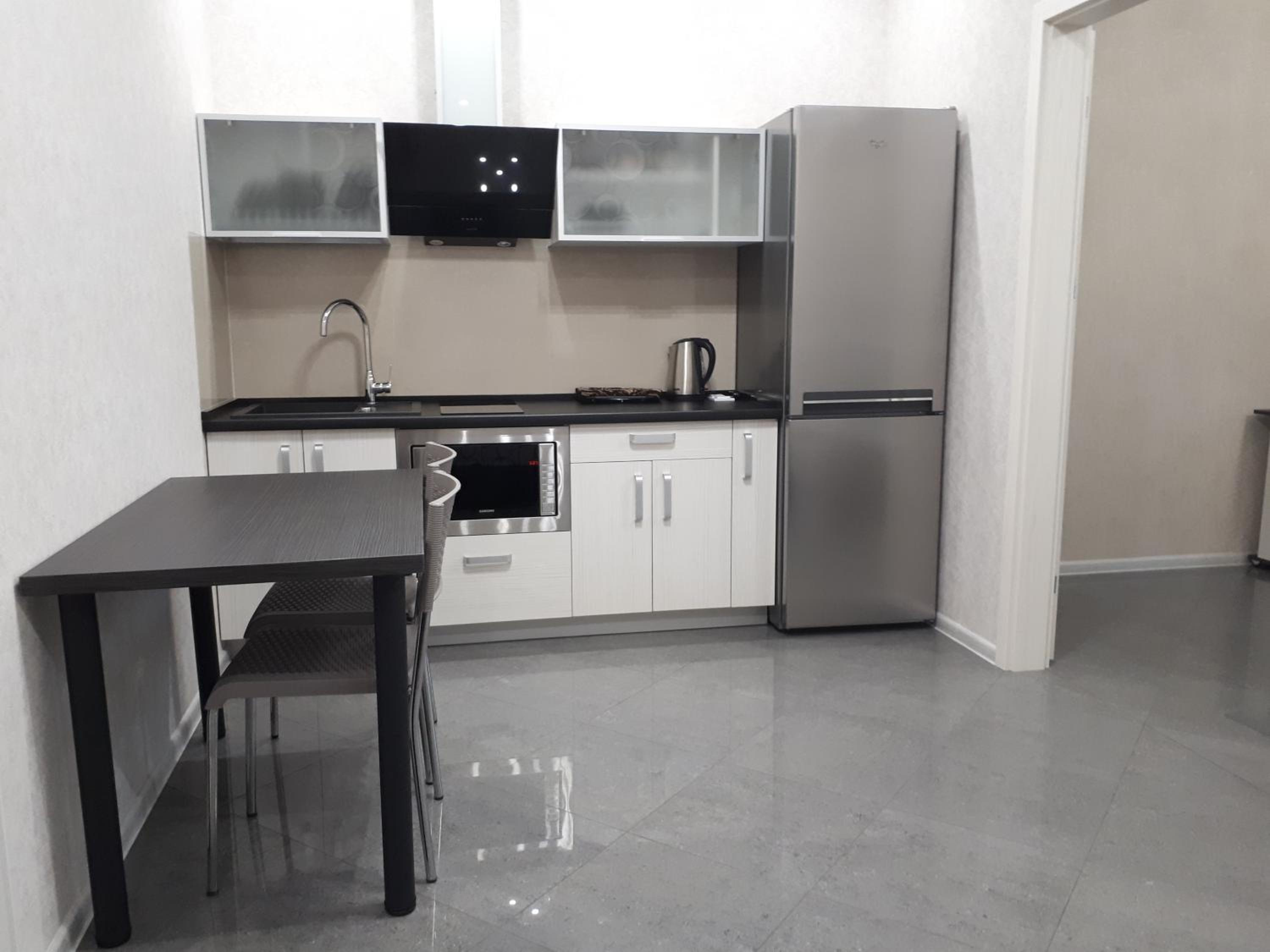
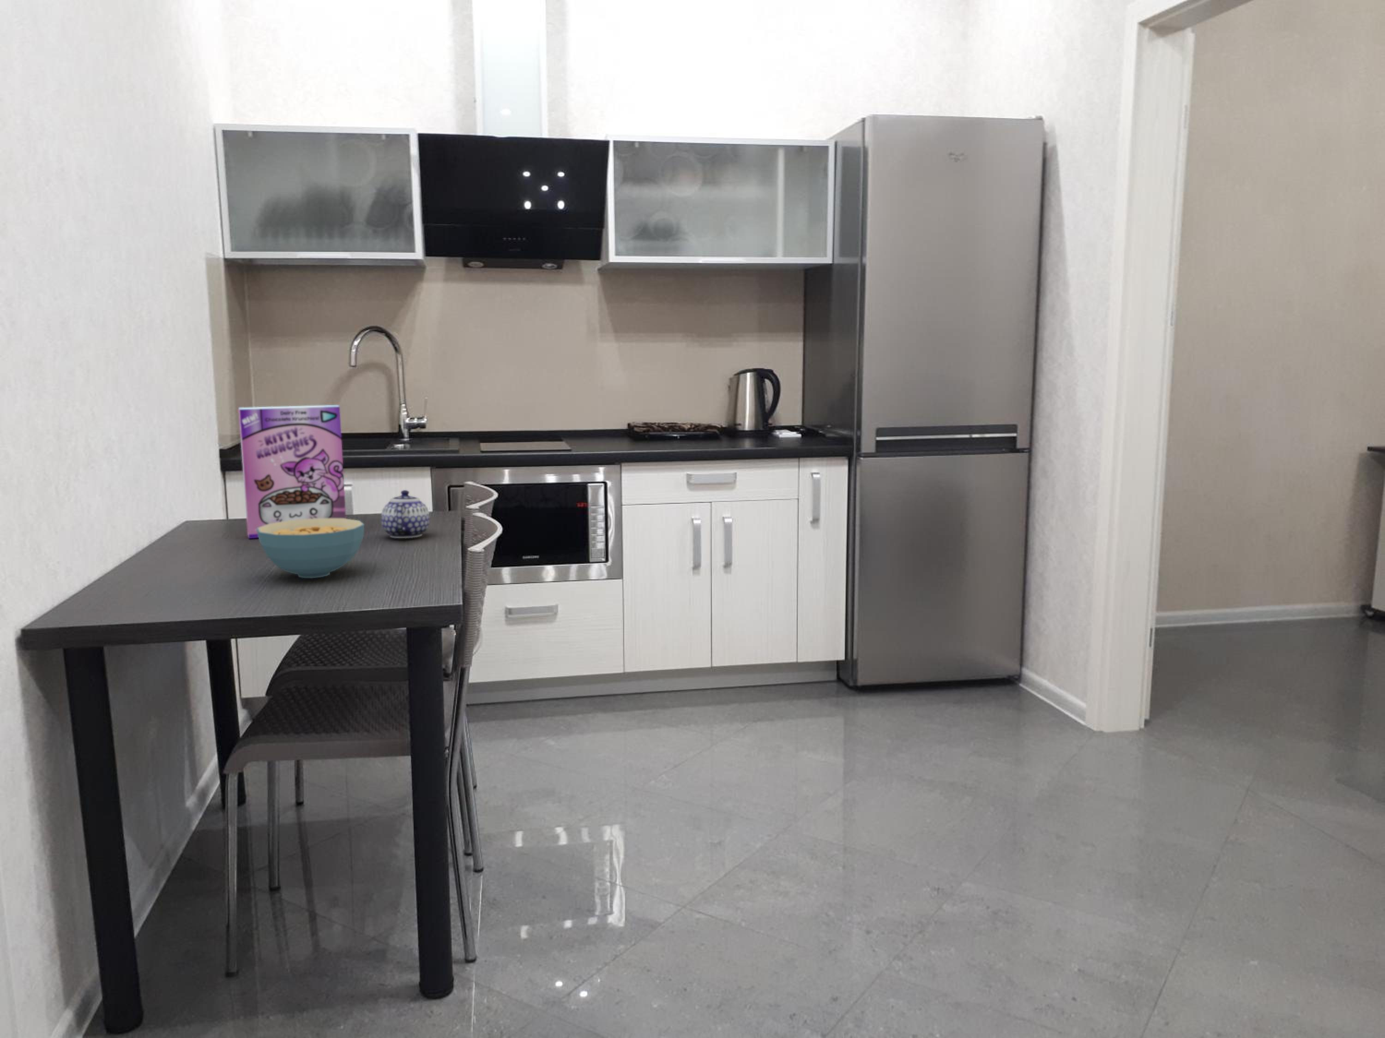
+ teapot [381,490,431,539]
+ cereal box [238,405,347,539]
+ cereal bowl [256,518,364,579]
